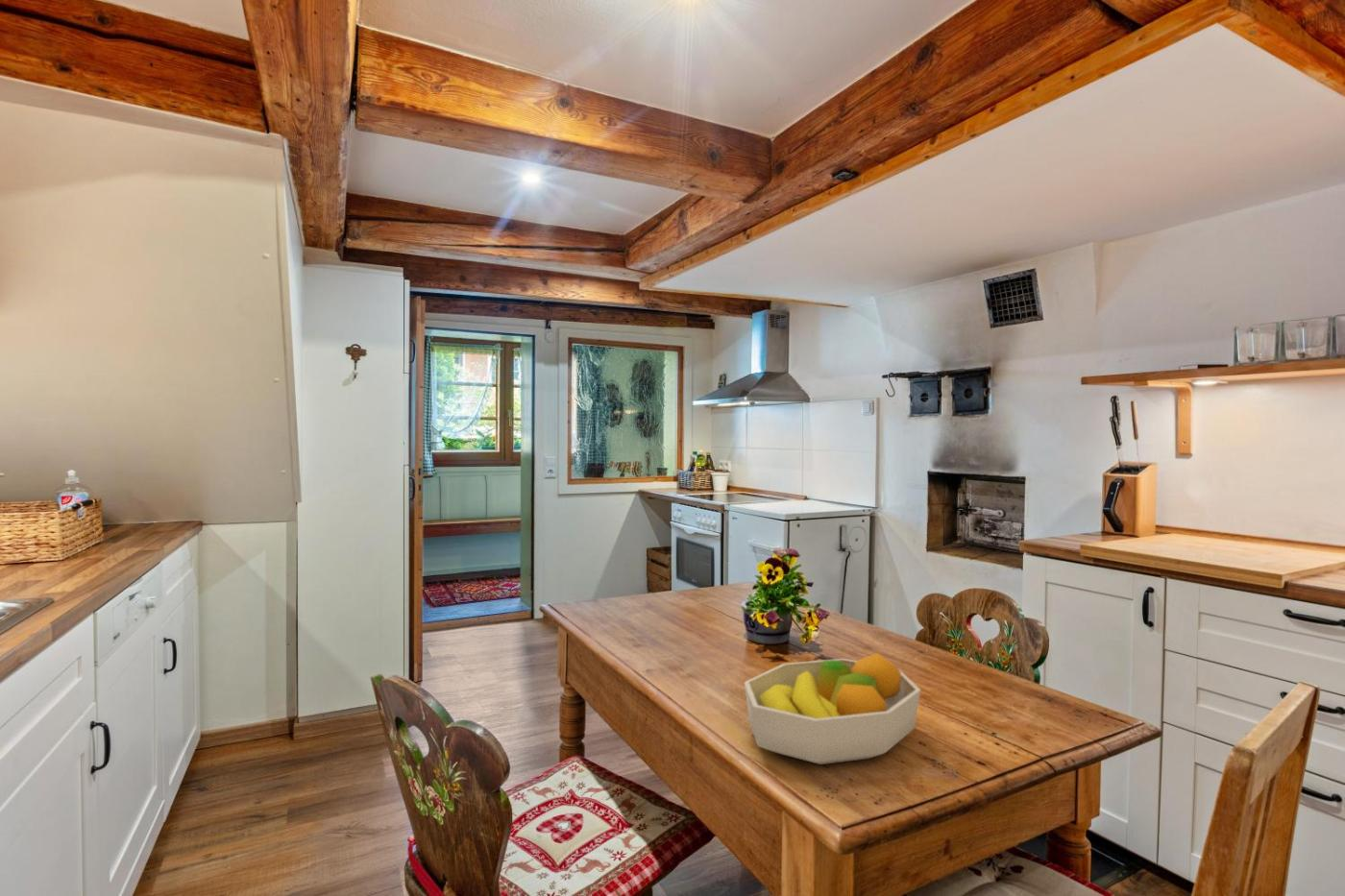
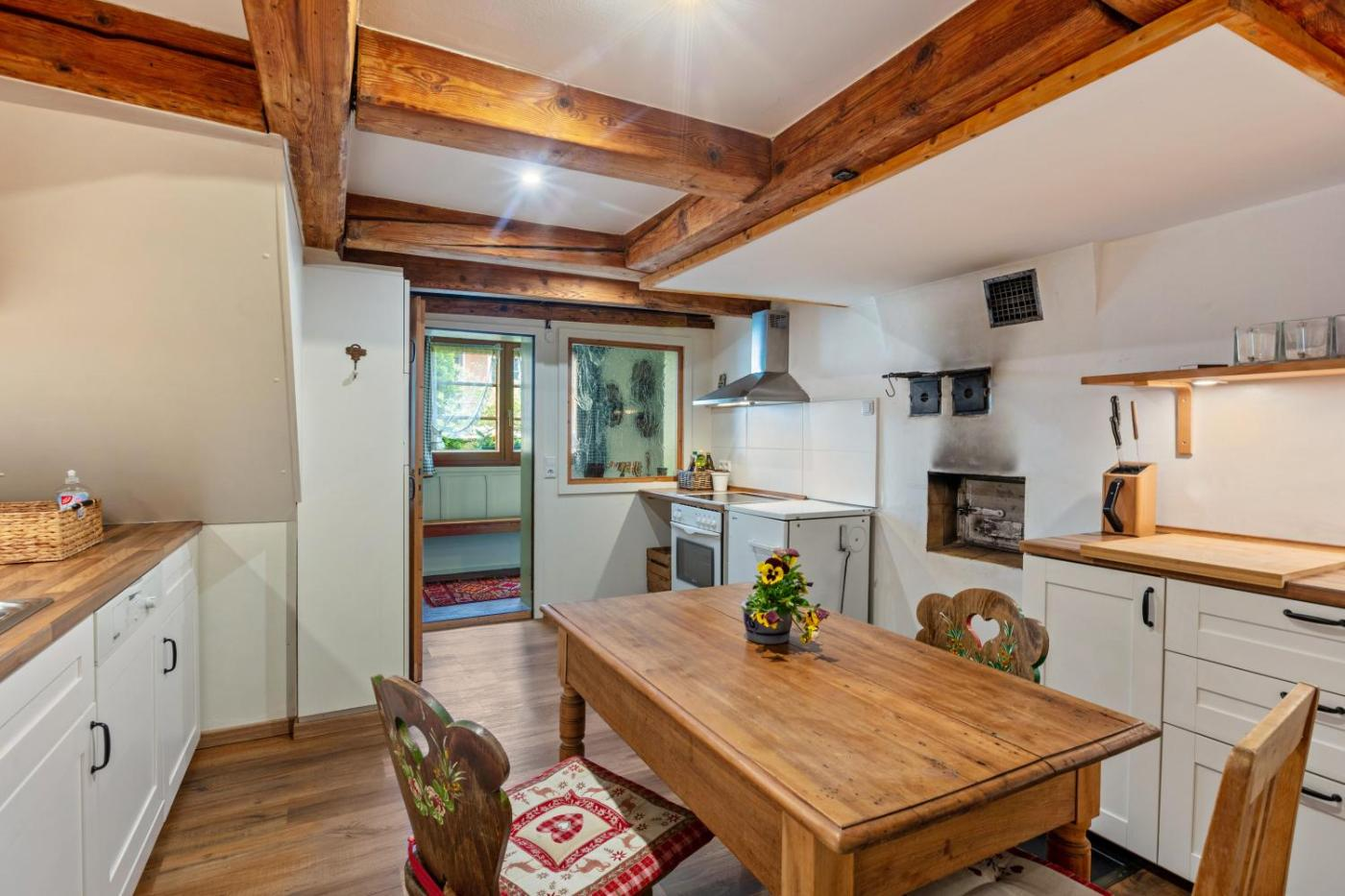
- fruit bowl [744,652,921,765]
